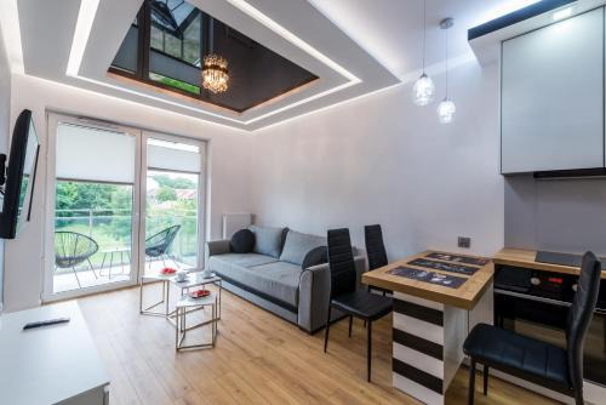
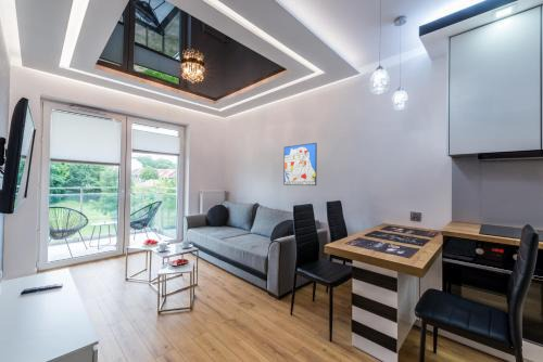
+ wall art [282,142,318,186]
